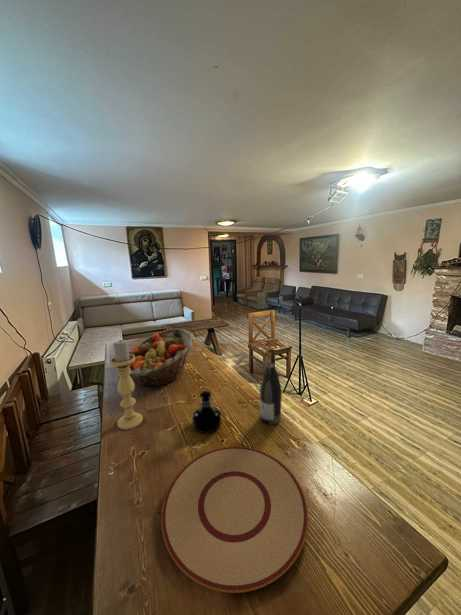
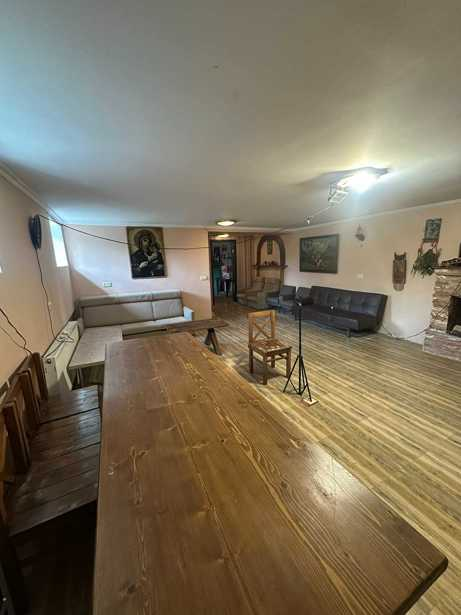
- wine bottle [259,346,283,426]
- plate [160,446,309,594]
- tequila bottle [191,390,223,434]
- fruit basket [129,327,196,387]
- candle holder [109,339,144,431]
